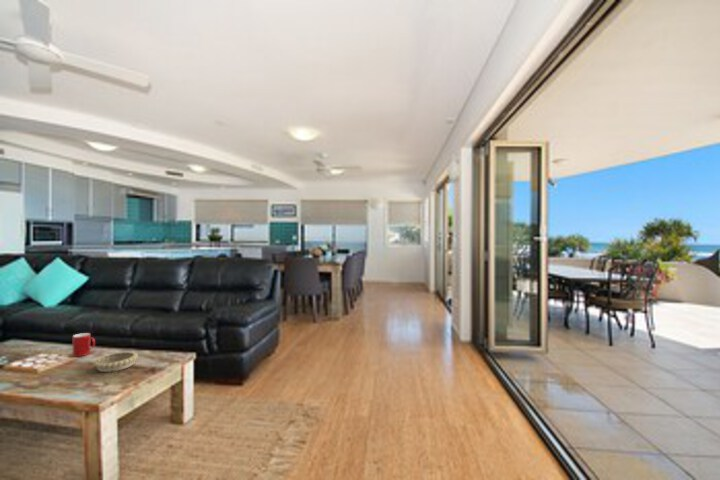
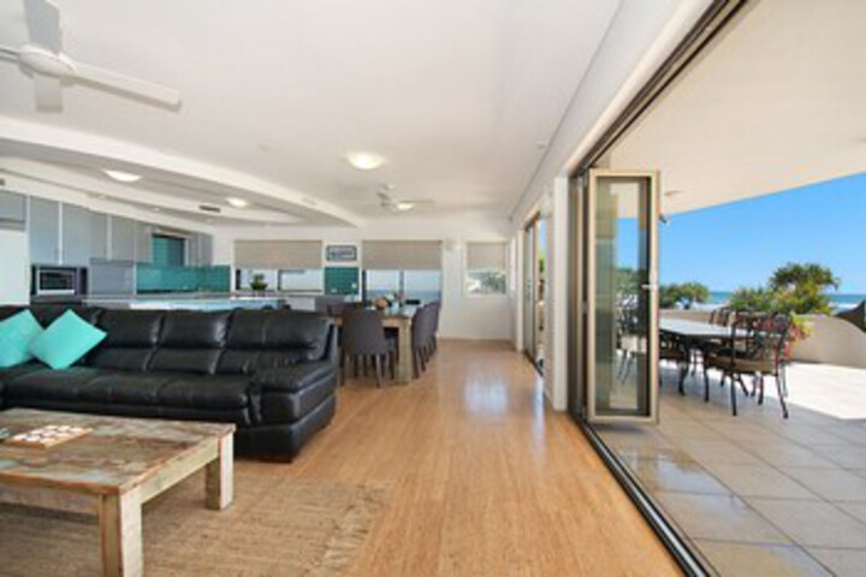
- decorative bowl [93,351,139,373]
- cup [72,332,96,358]
